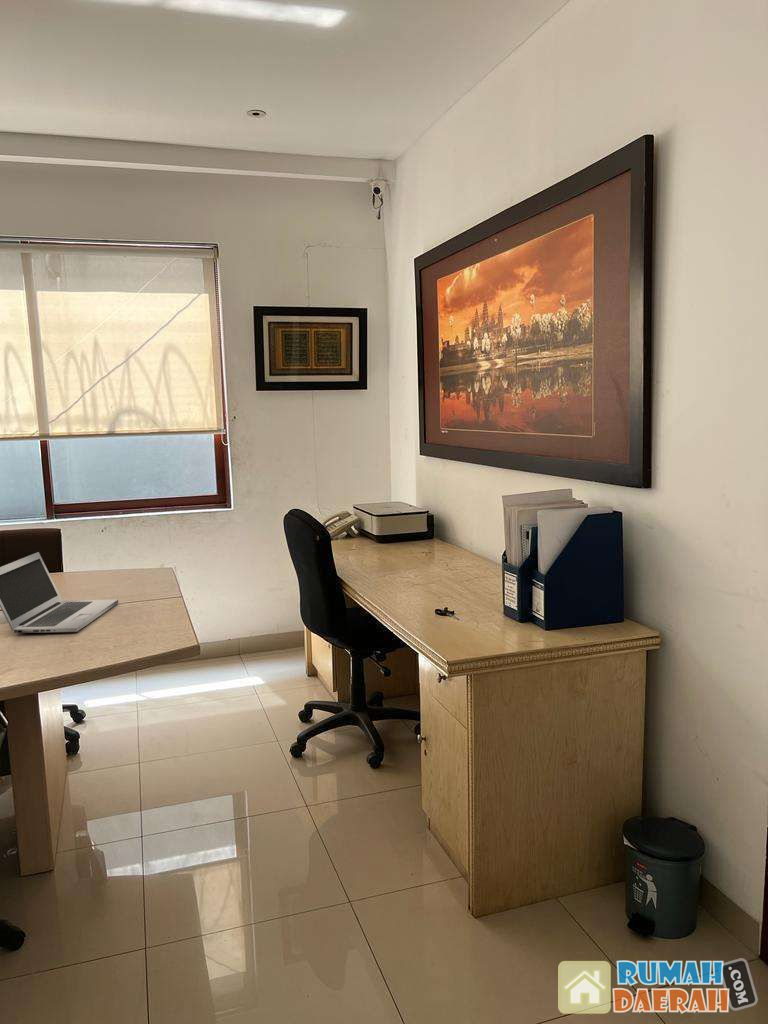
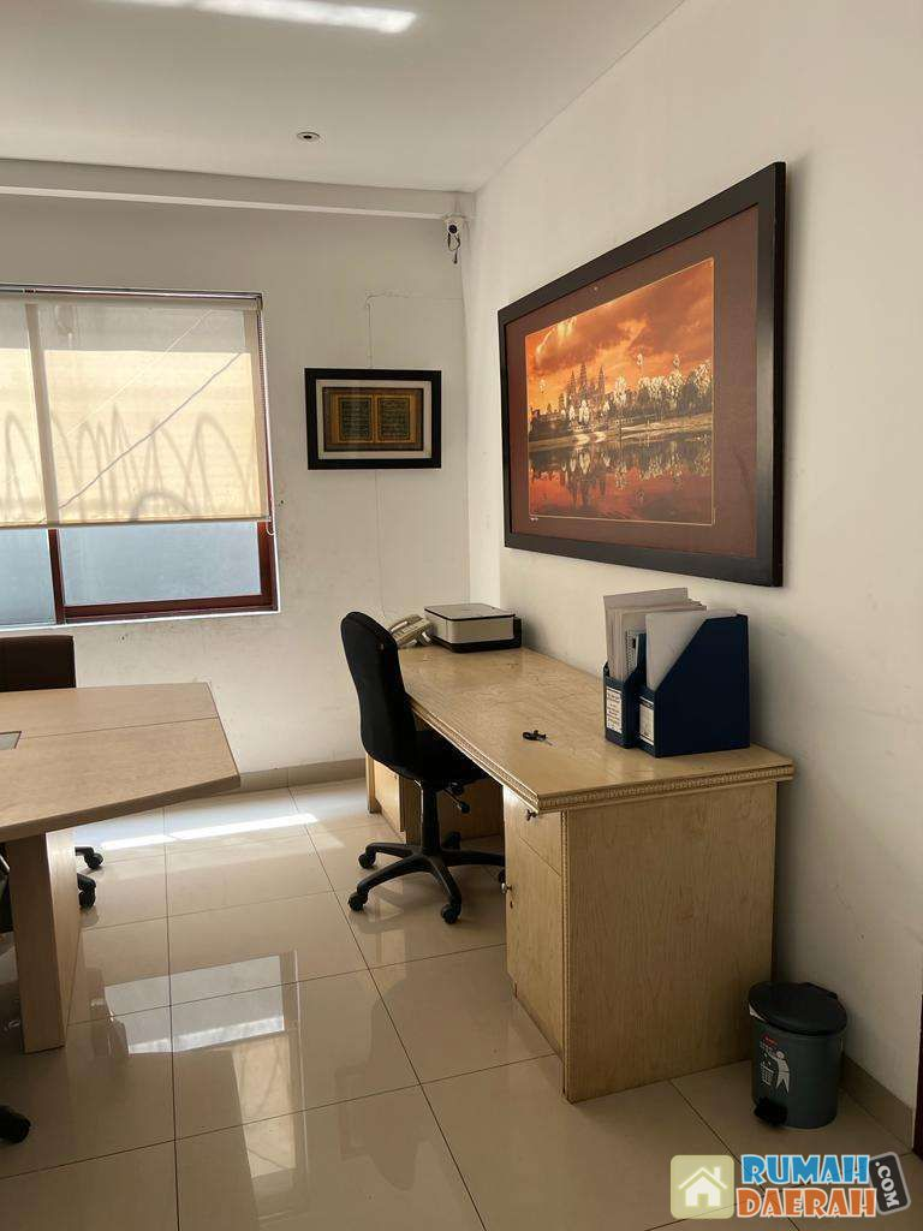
- laptop [0,551,119,634]
